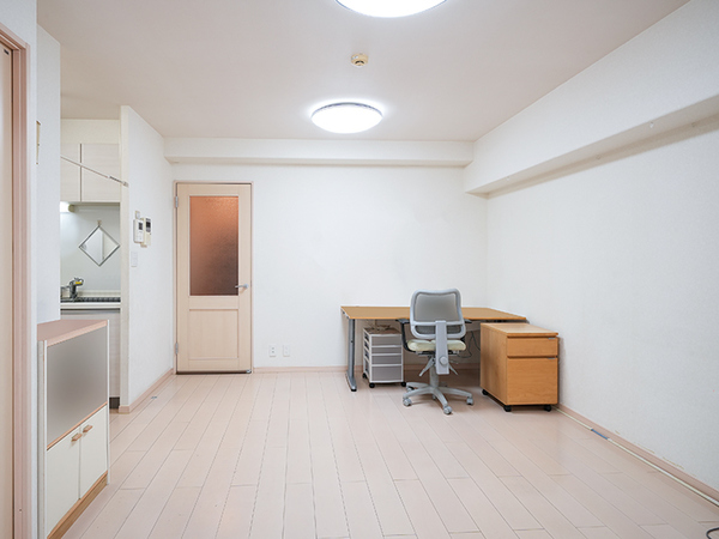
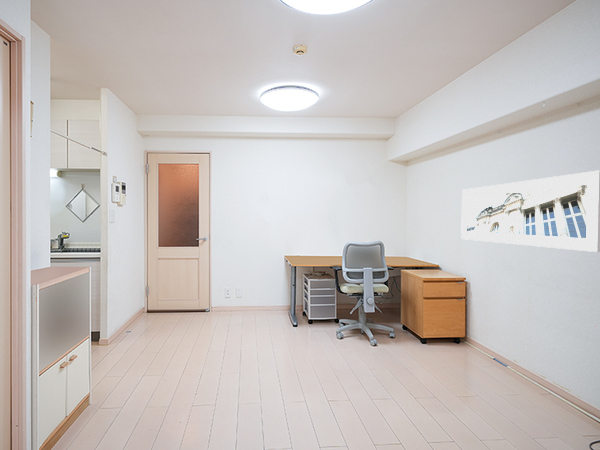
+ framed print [460,169,600,253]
